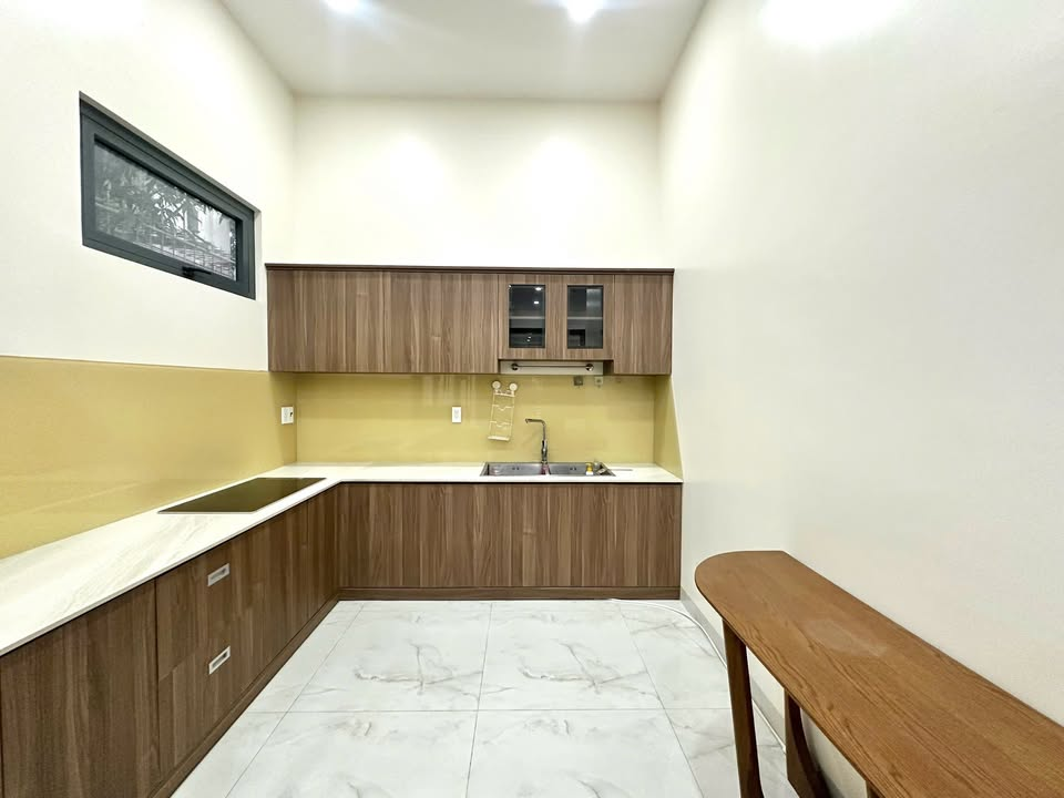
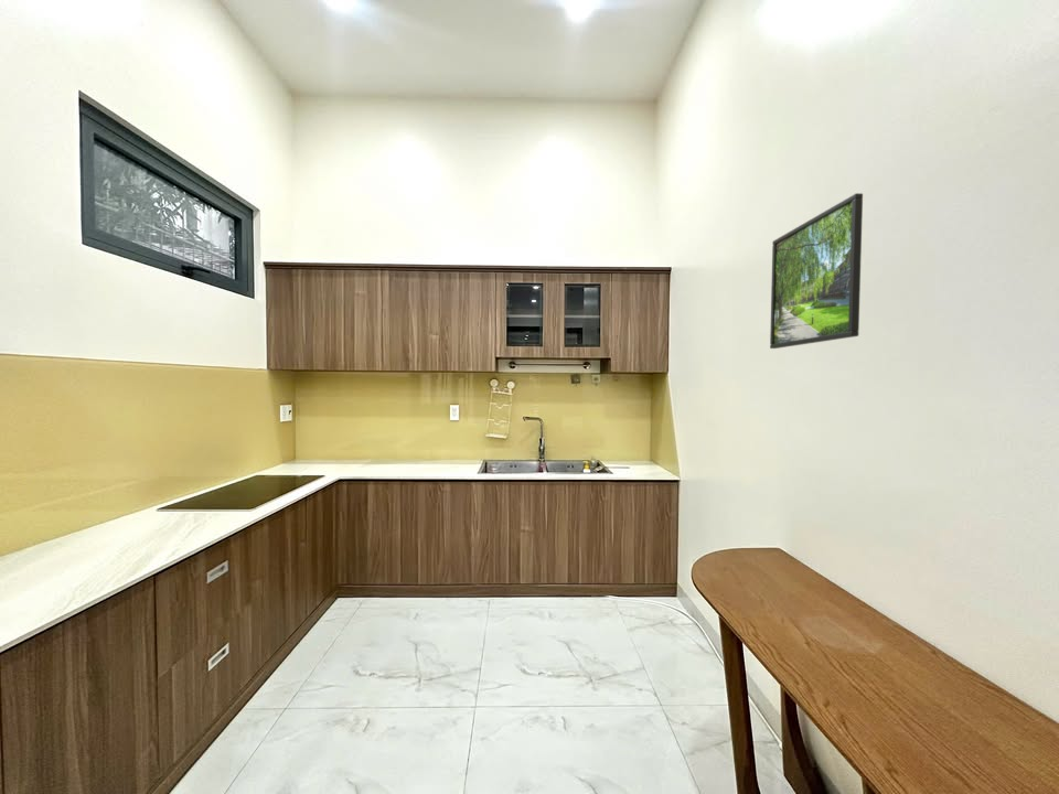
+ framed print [769,192,864,350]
